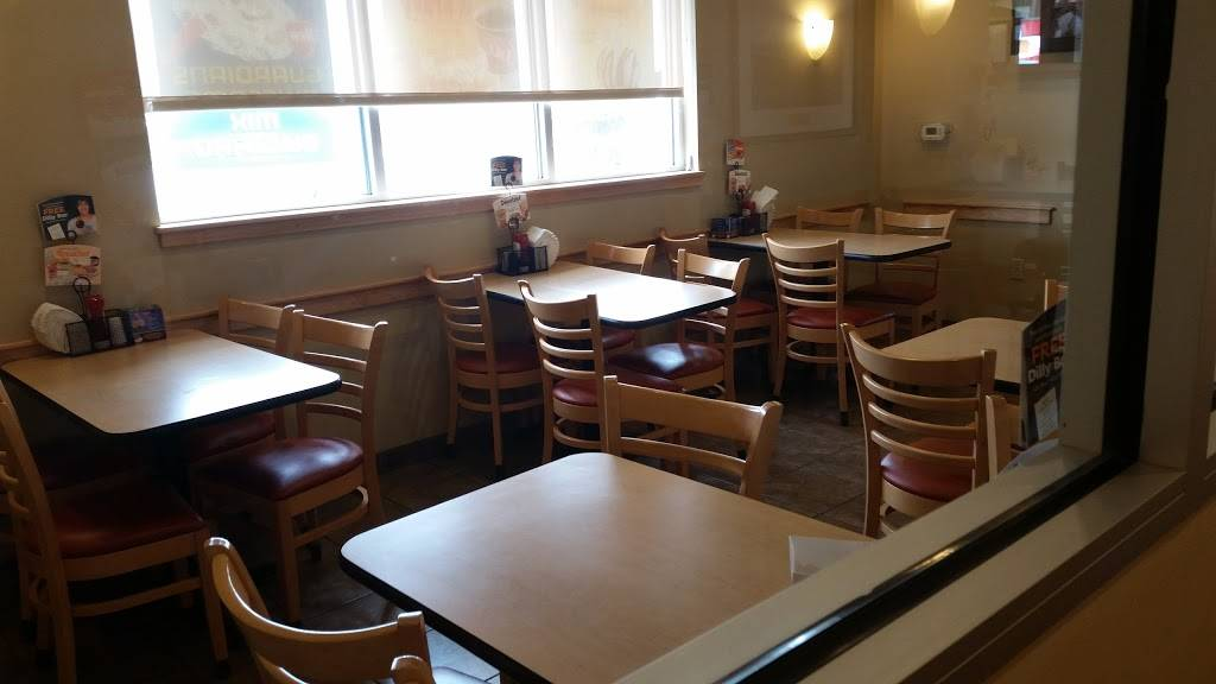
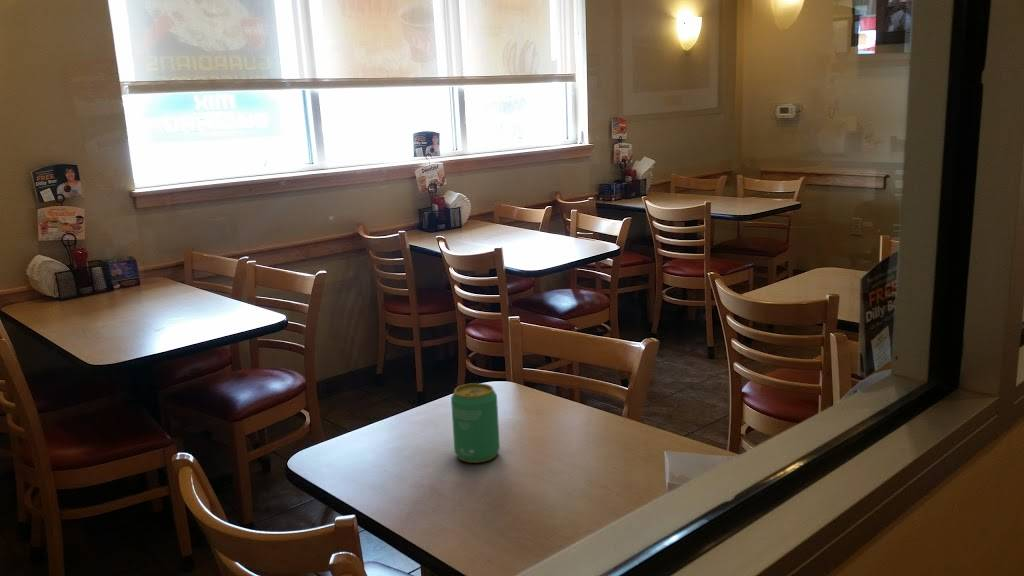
+ beverage can [450,382,501,464]
